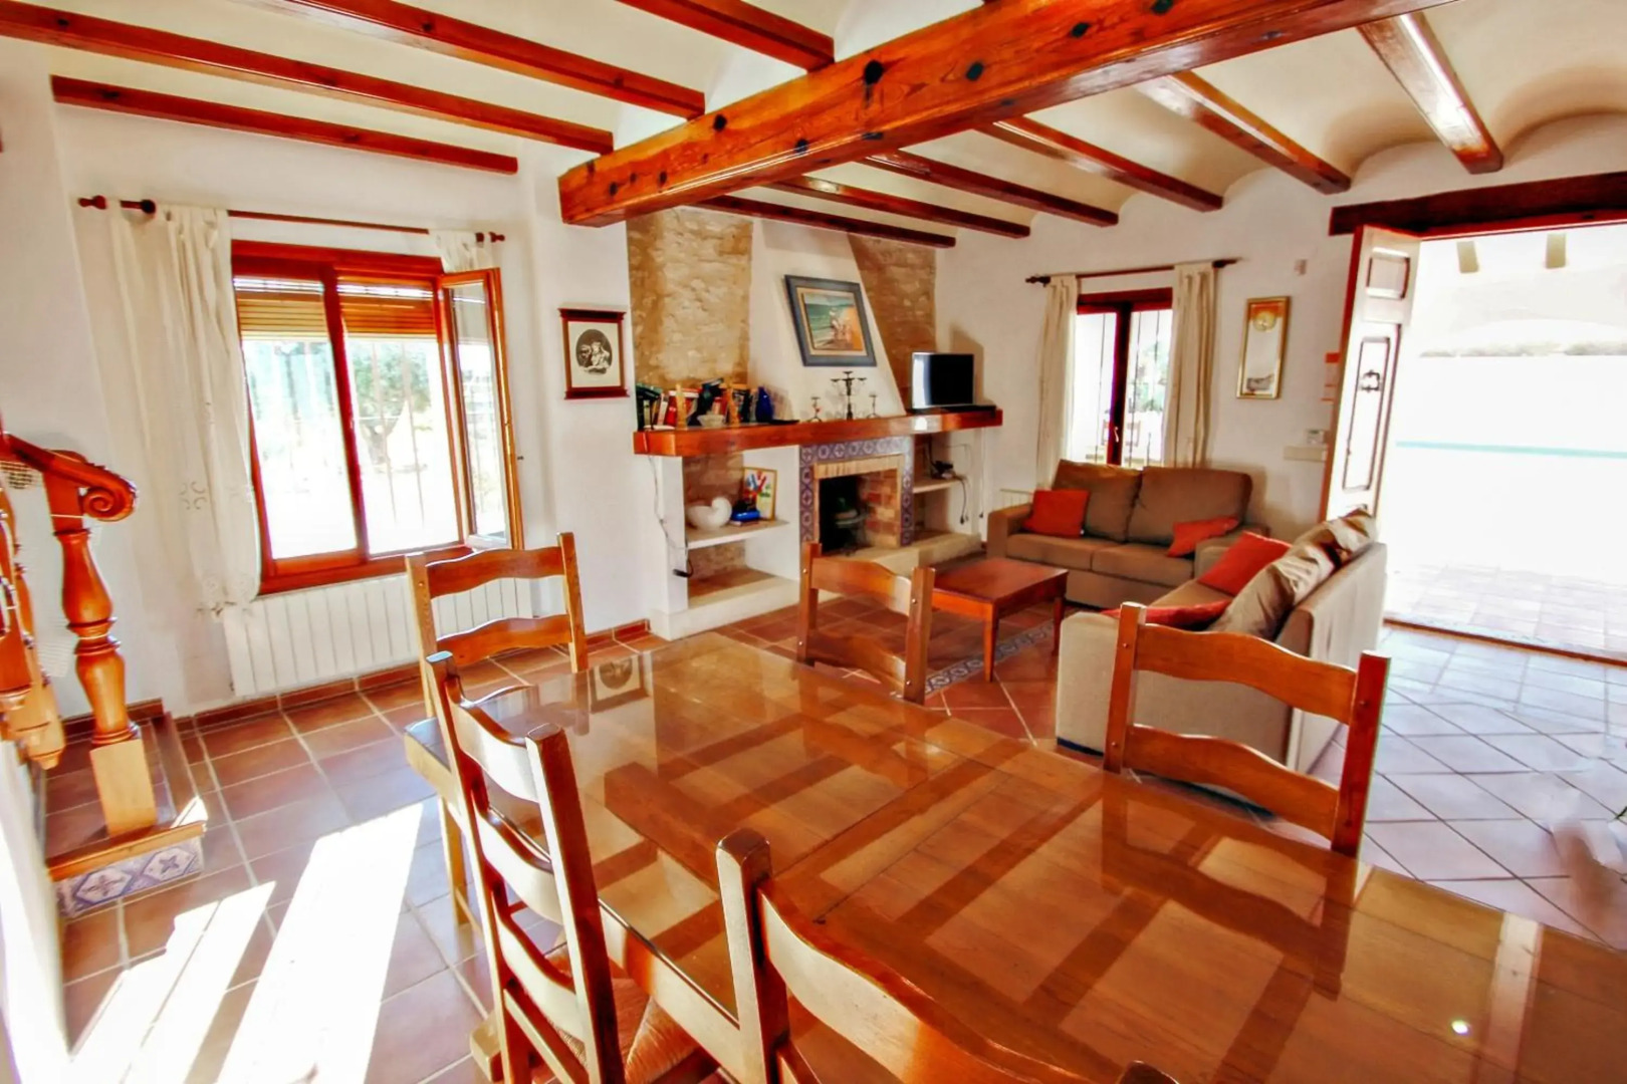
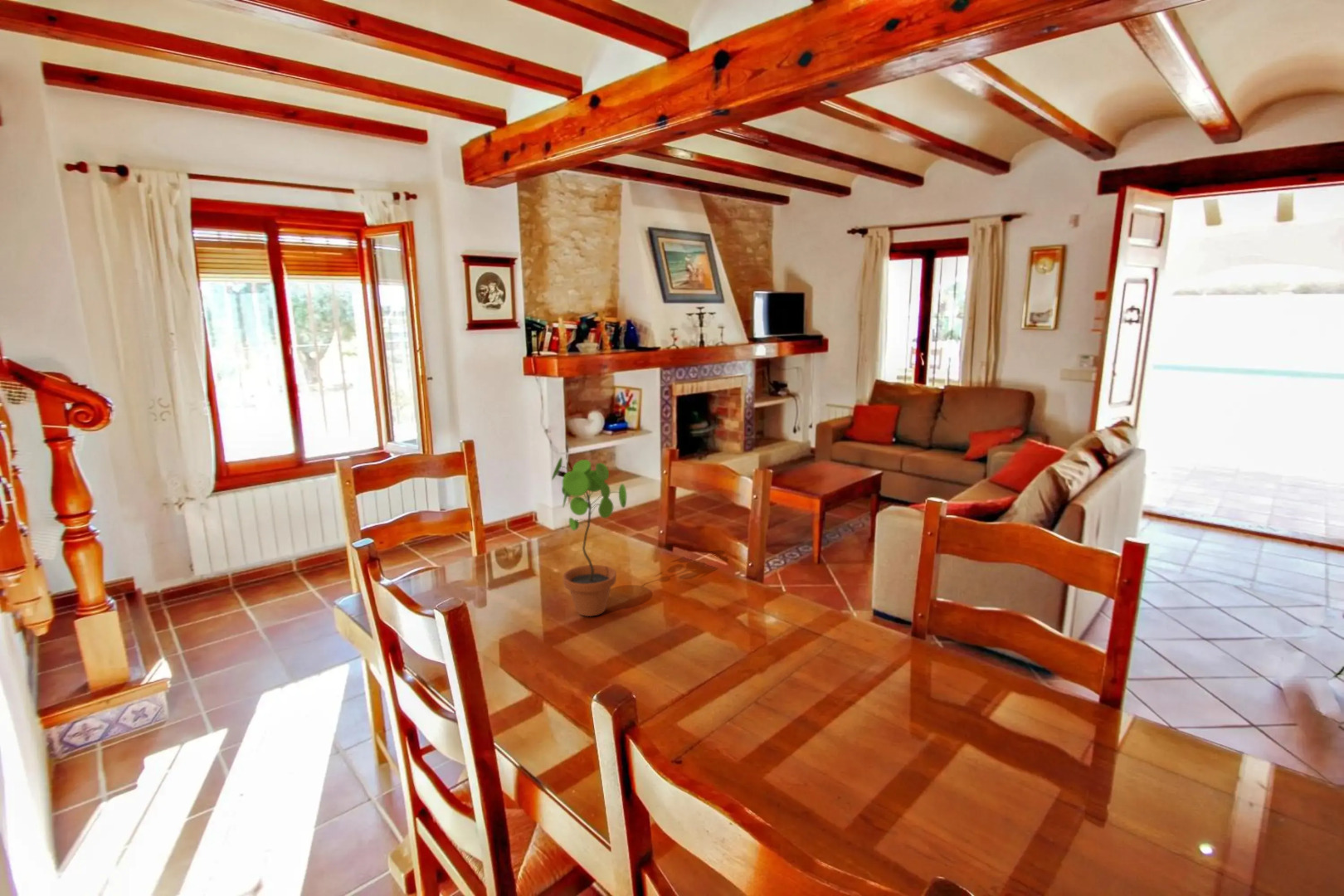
+ potted plant [551,456,627,617]
